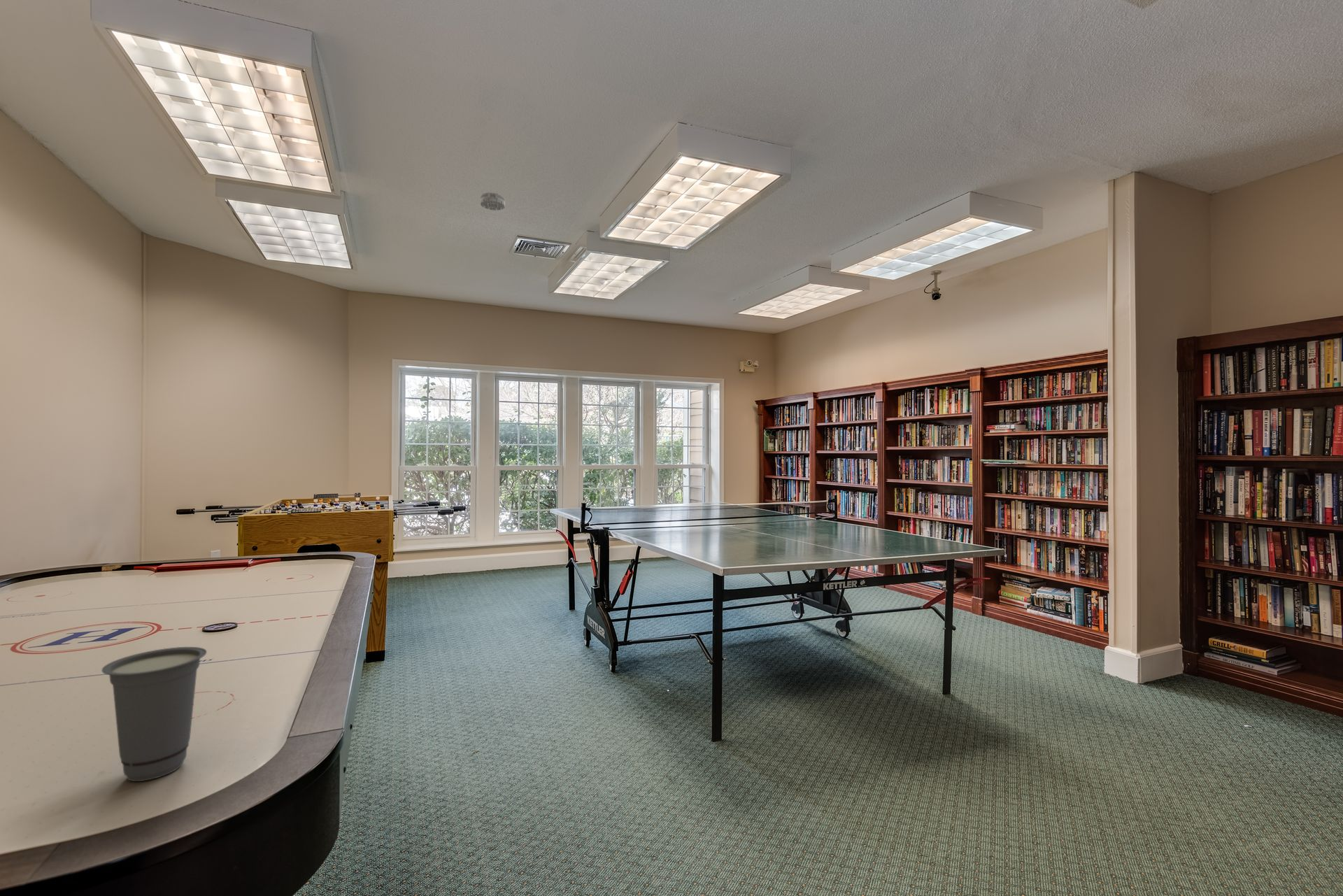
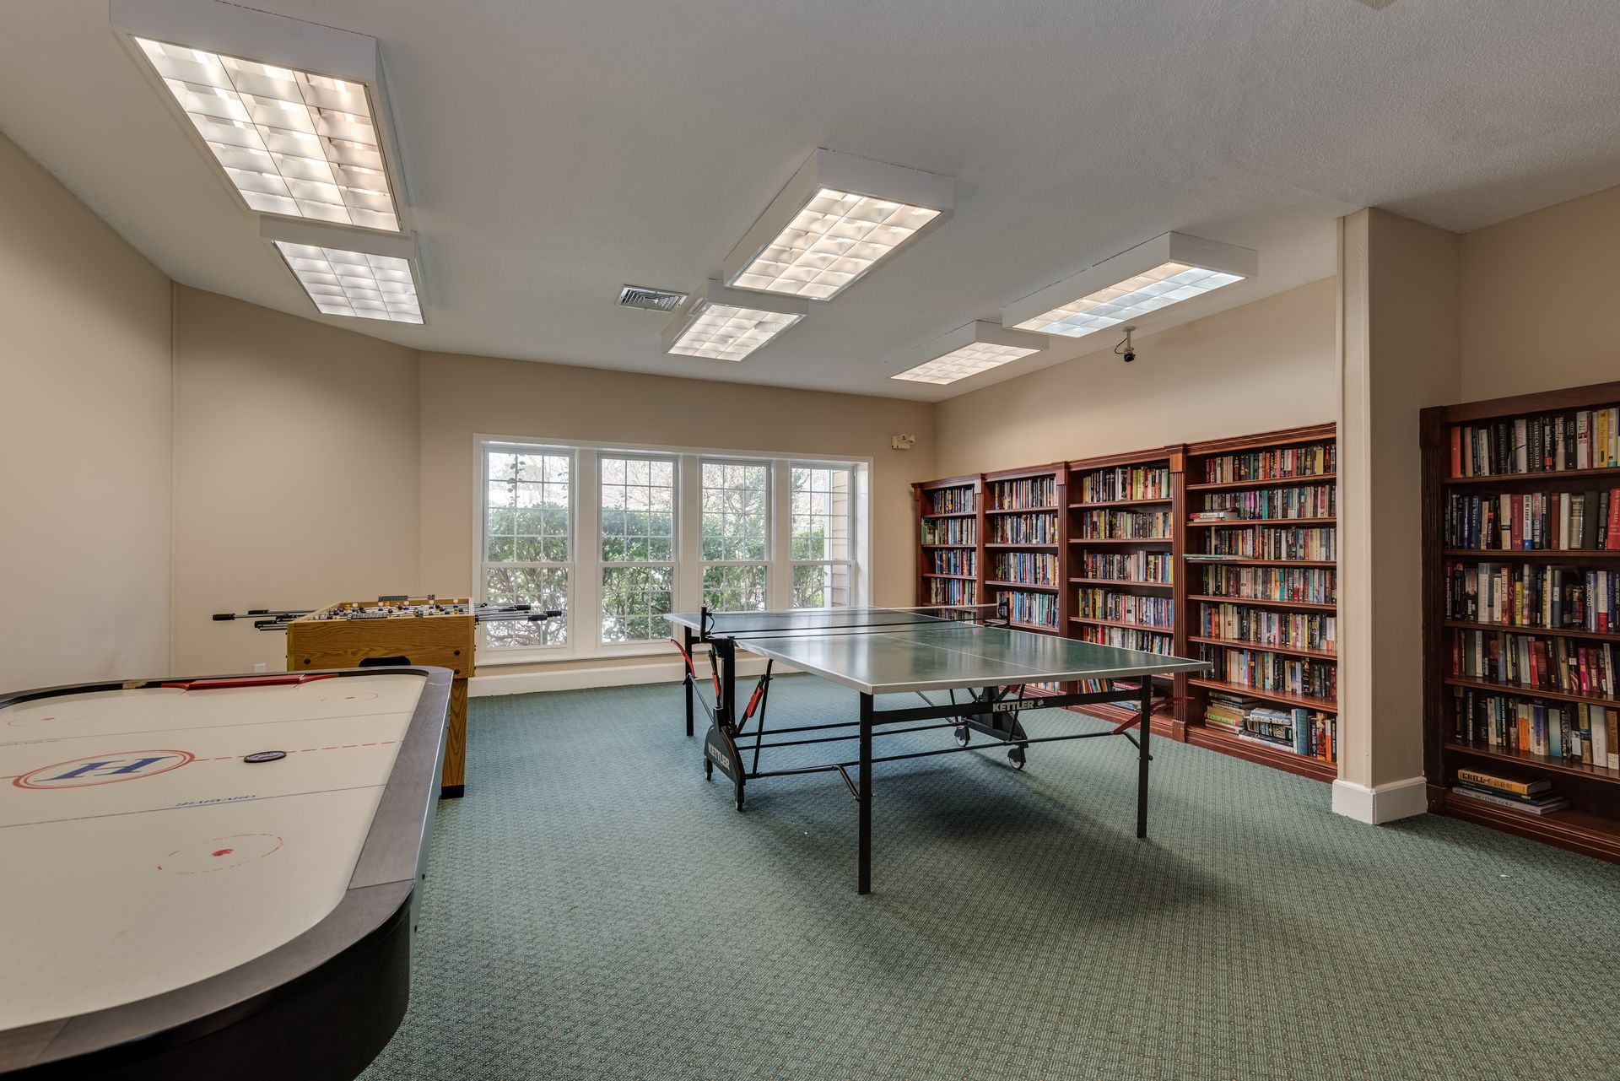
- smoke detector [480,192,506,211]
- cup [101,646,207,782]
